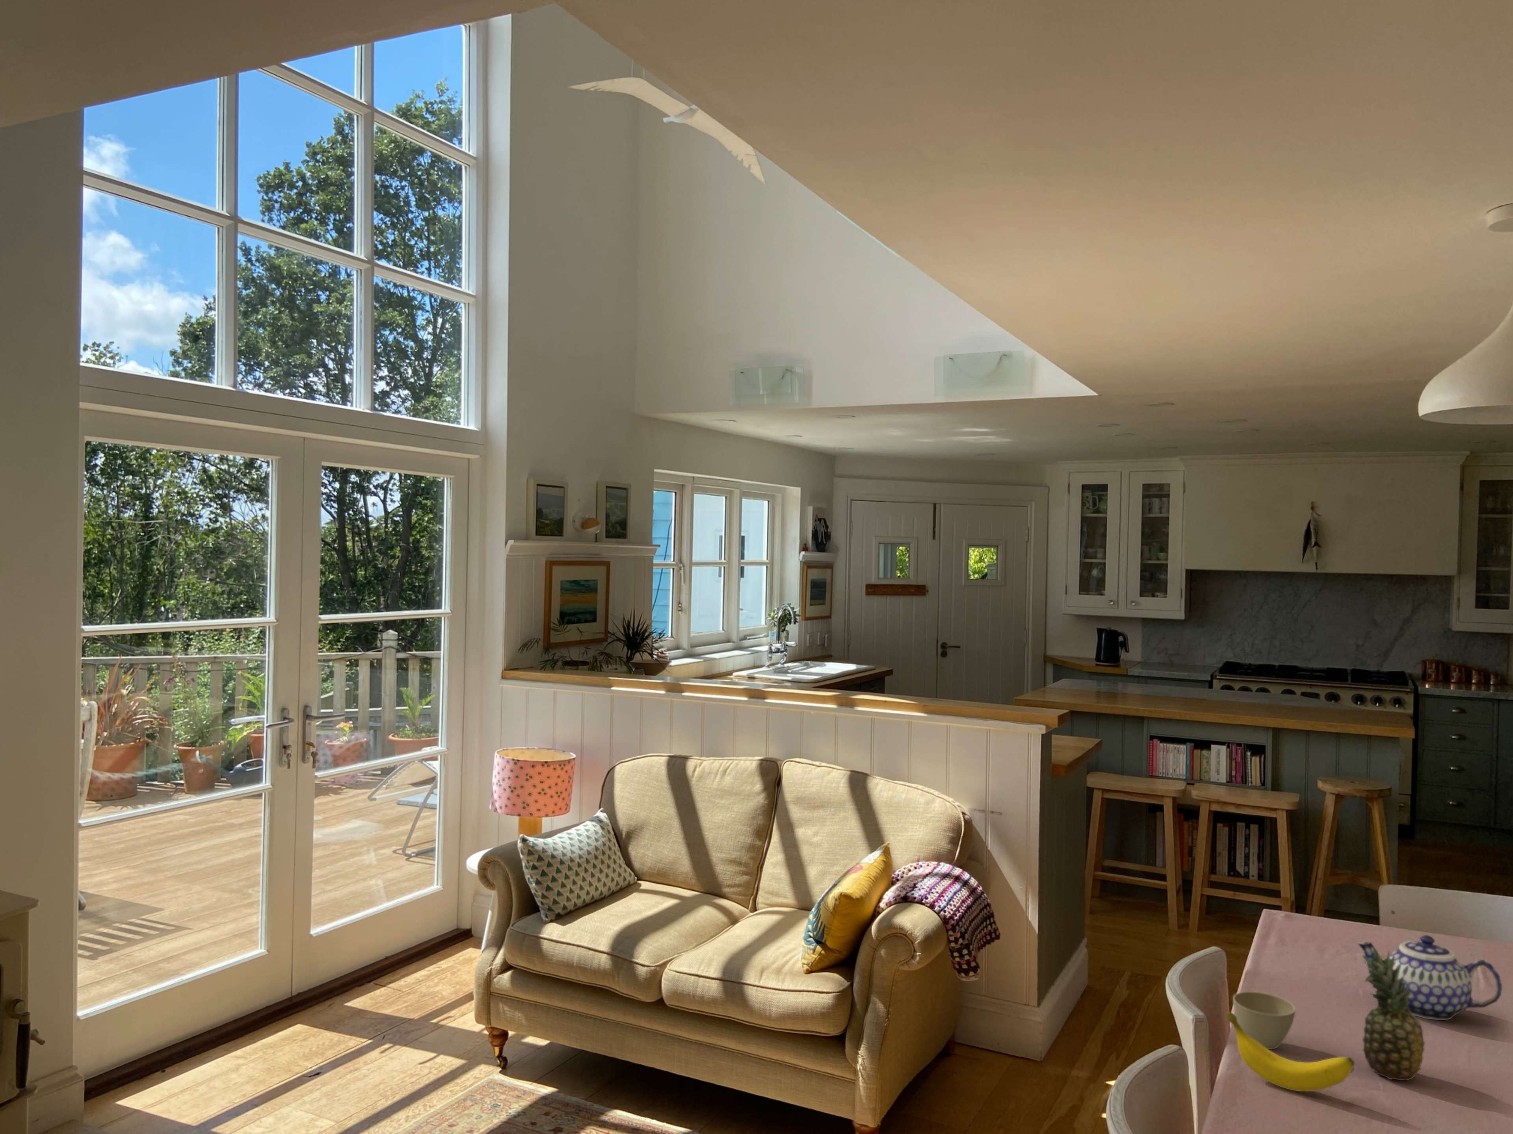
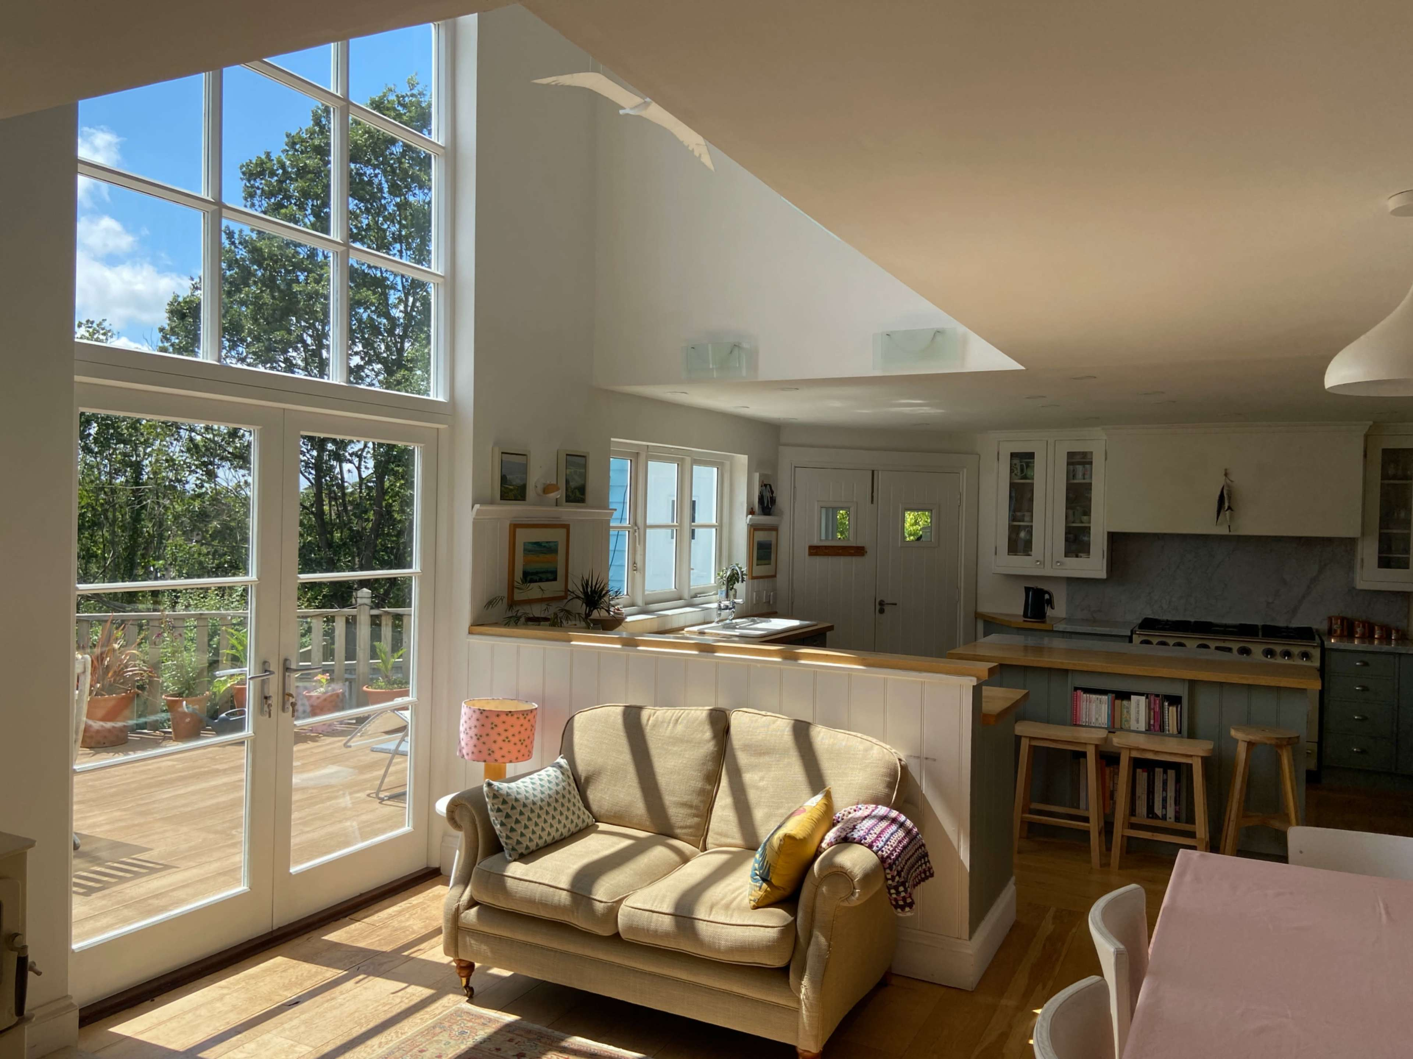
- banana [1226,1011,1355,1092]
- teapot [1356,935,1502,1021]
- flower pot [1233,991,1296,1049]
- fruit [1362,949,1426,1080]
